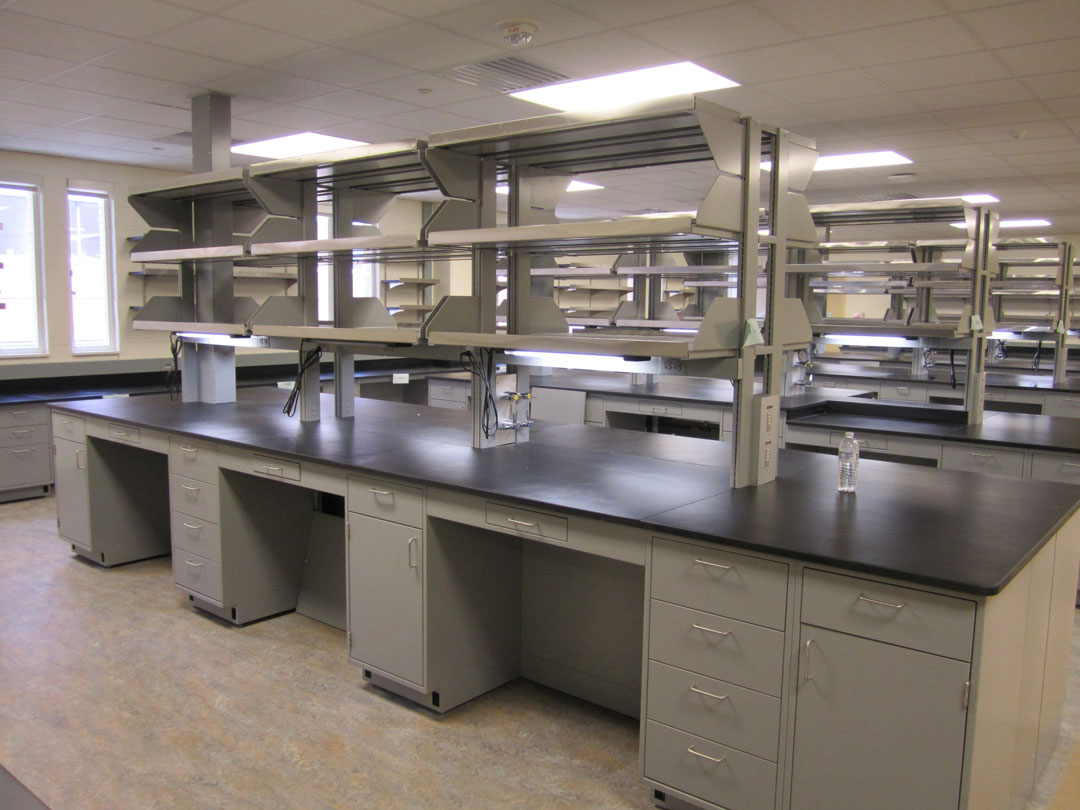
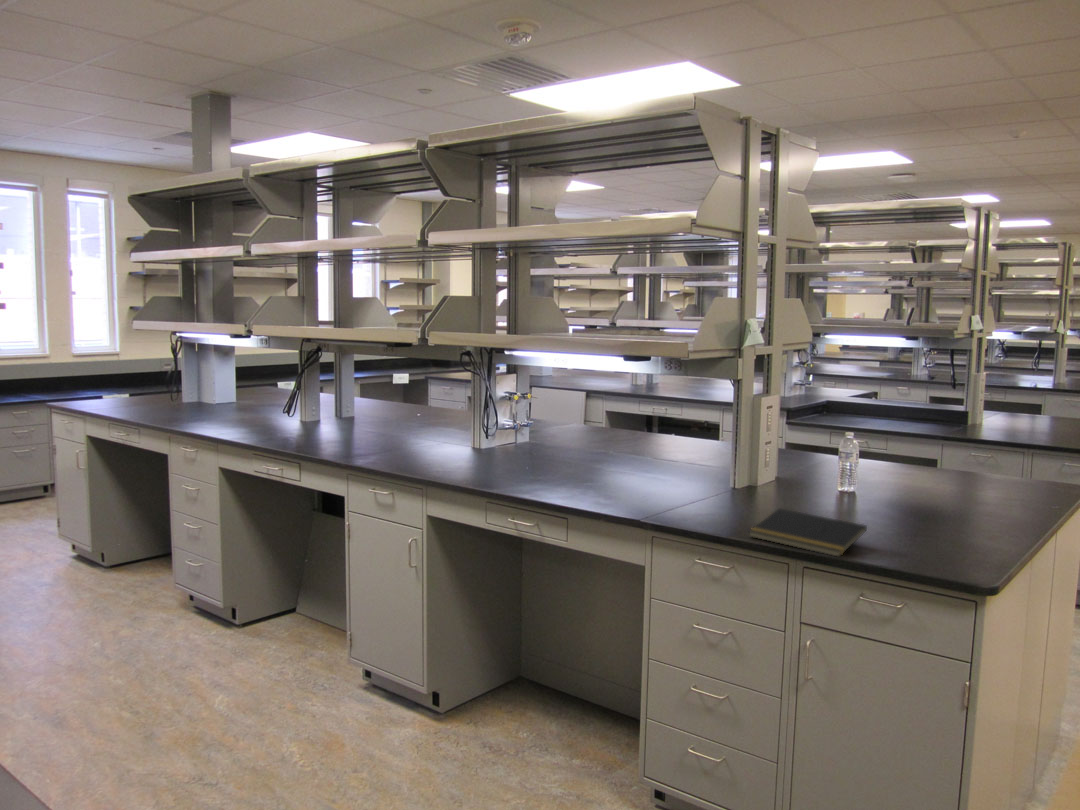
+ notepad [748,507,868,558]
